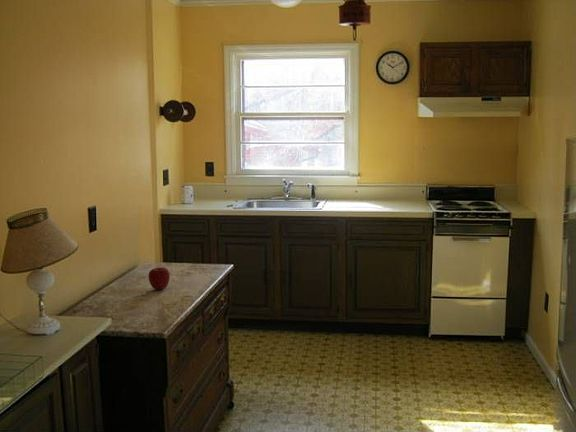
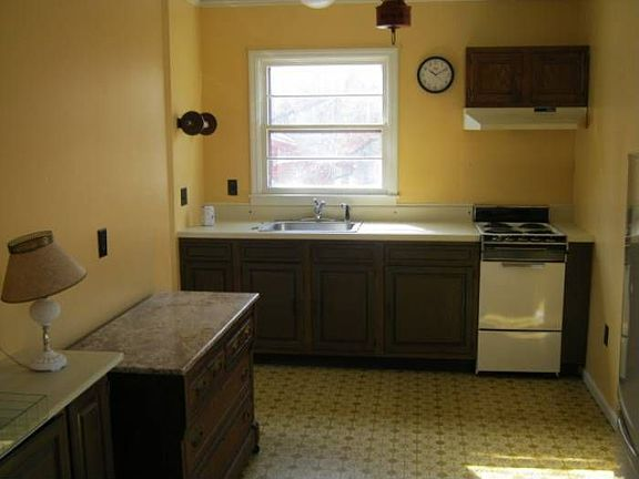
- apple [147,266,171,291]
